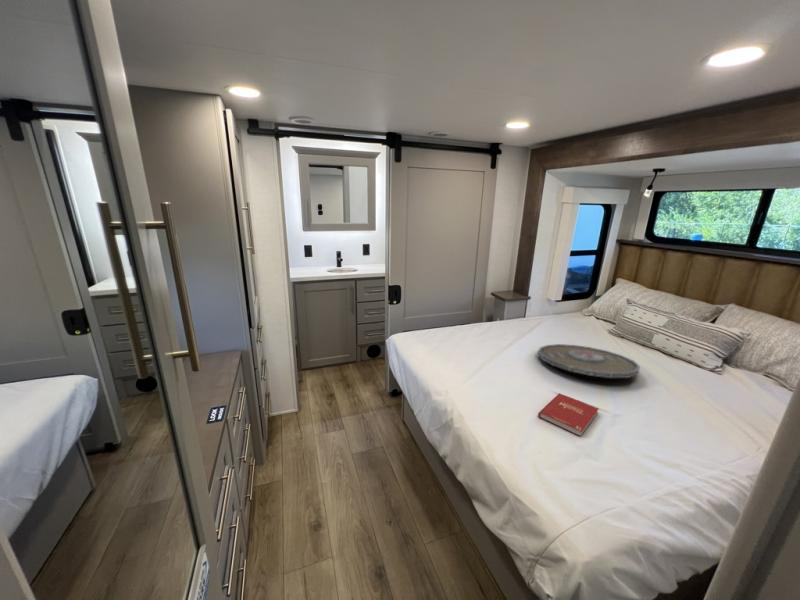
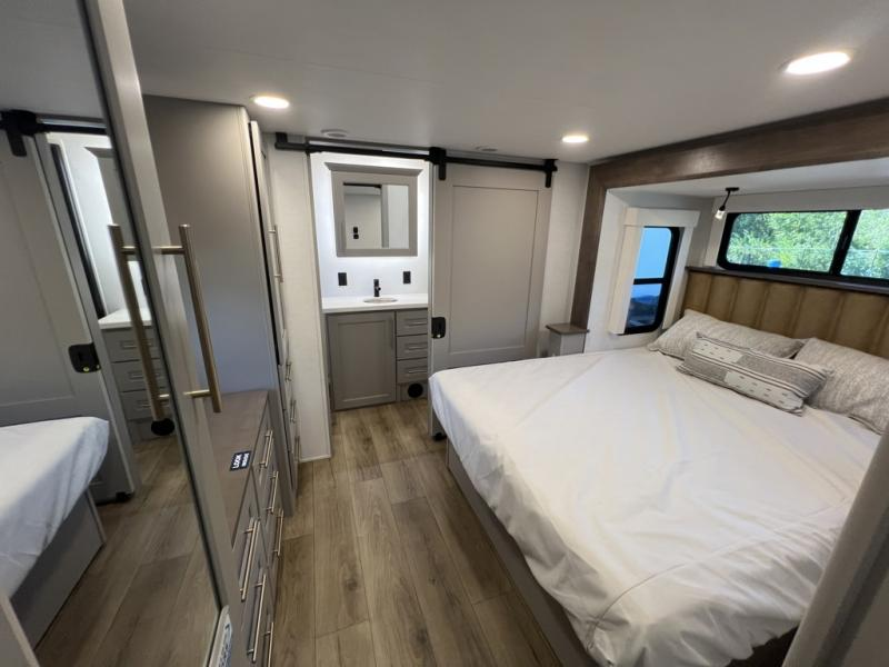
- serving tray [537,343,641,379]
- book [537,392,599,437]
